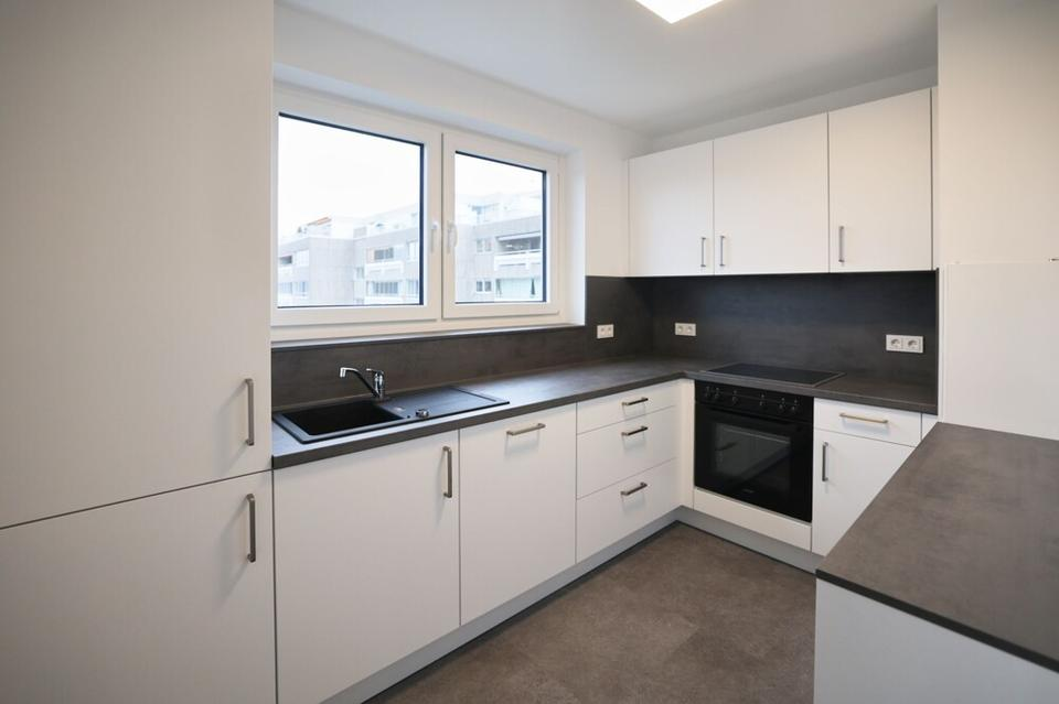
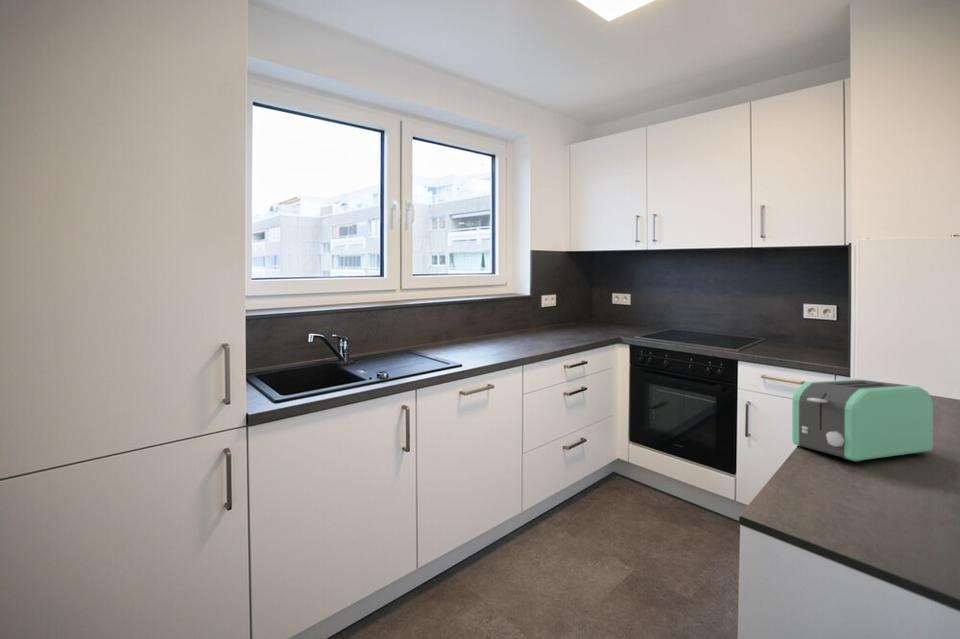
+ toaster [791,378,934,463]
